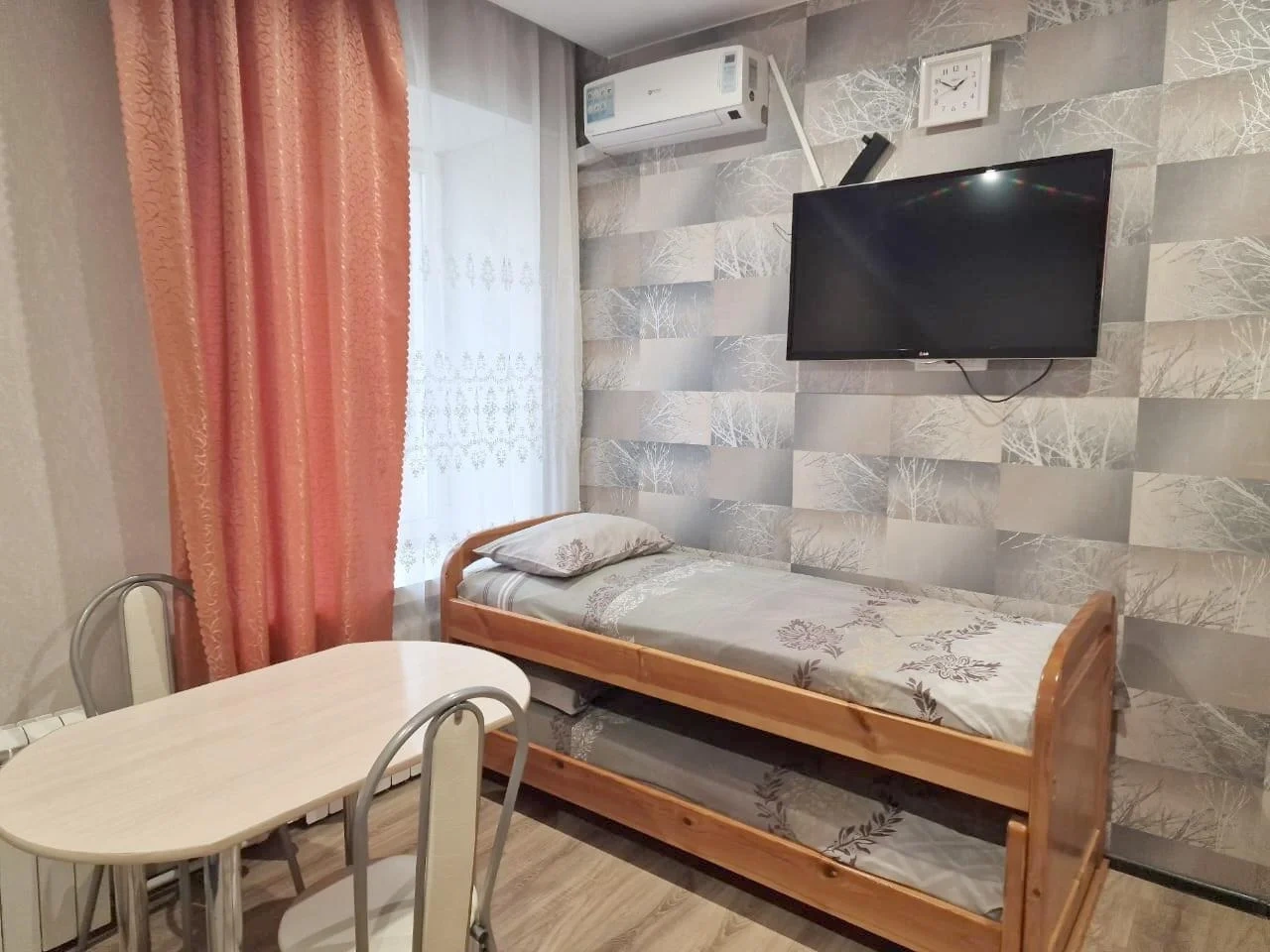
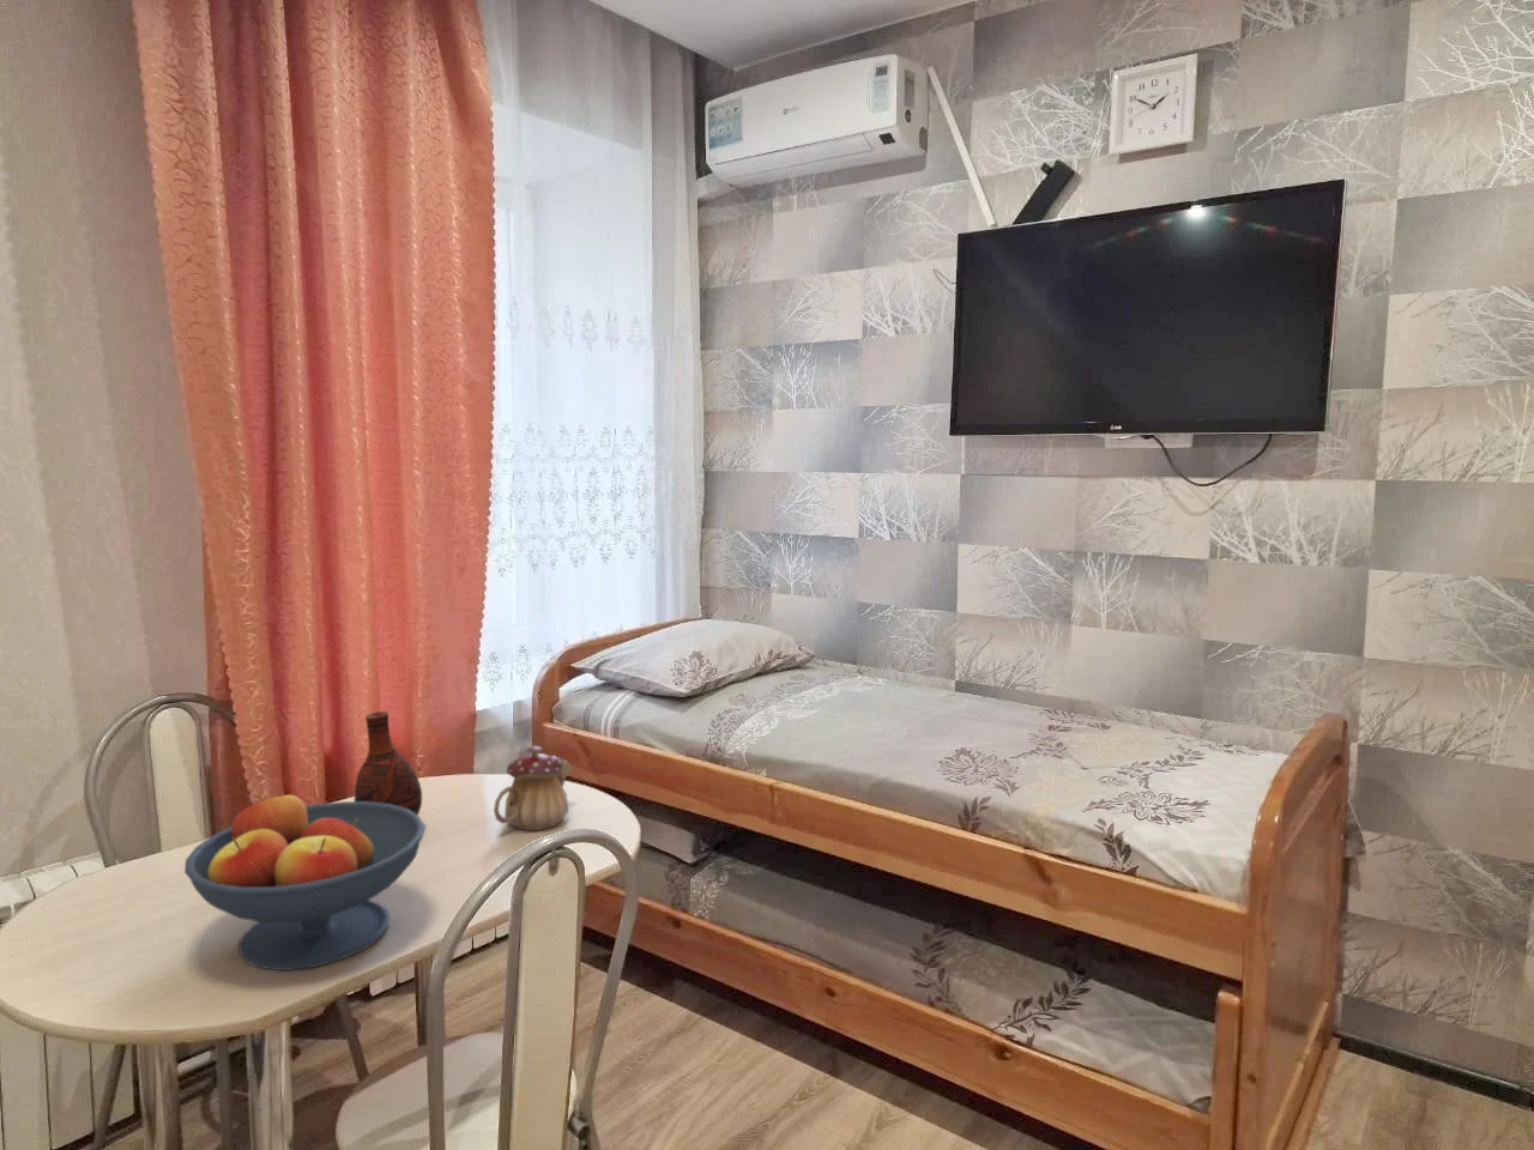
+ teapot [493,744,573,831]
+ vase [354,709,440,815]
+ fruit bowl [184,791,426,971]
